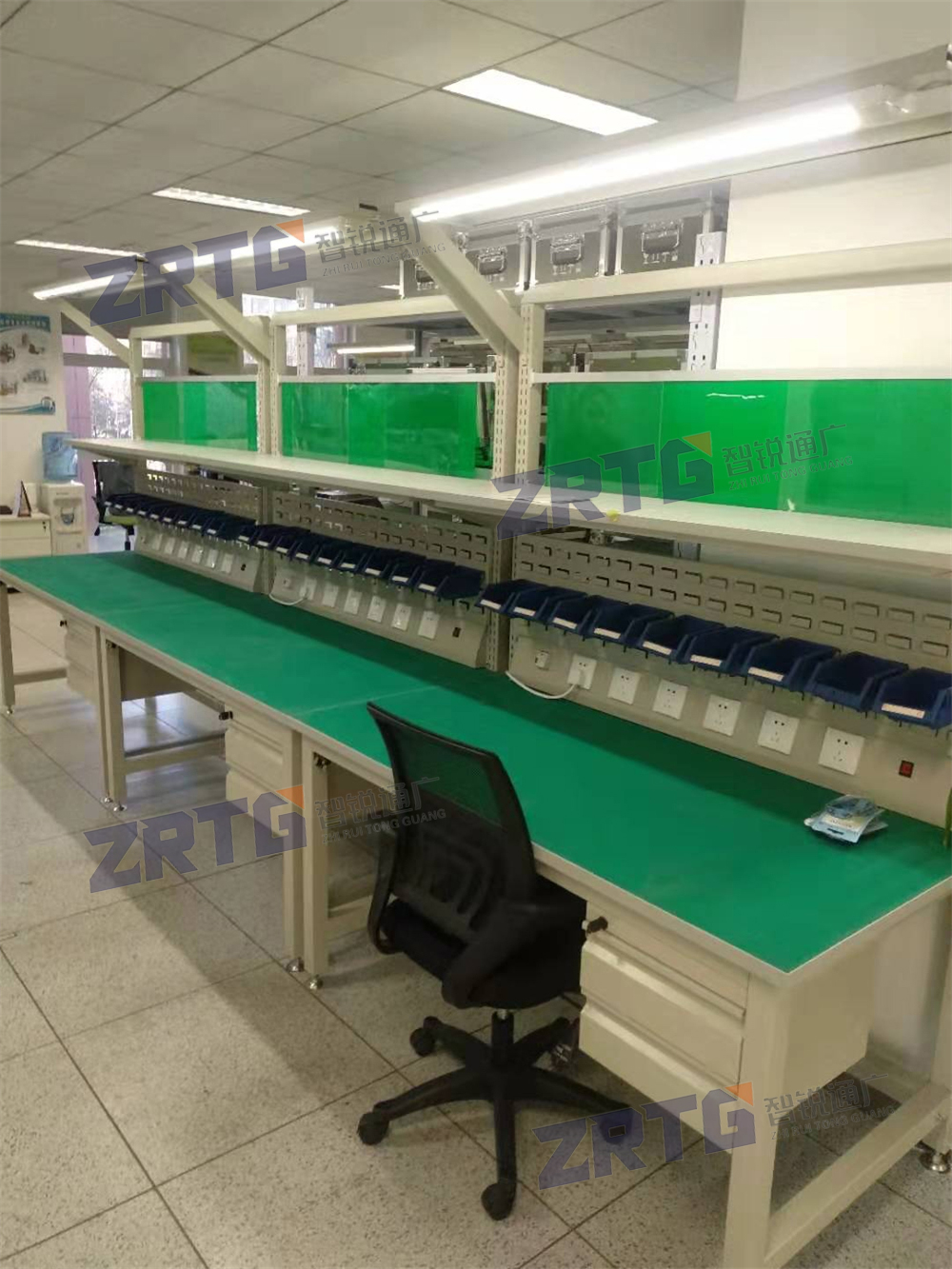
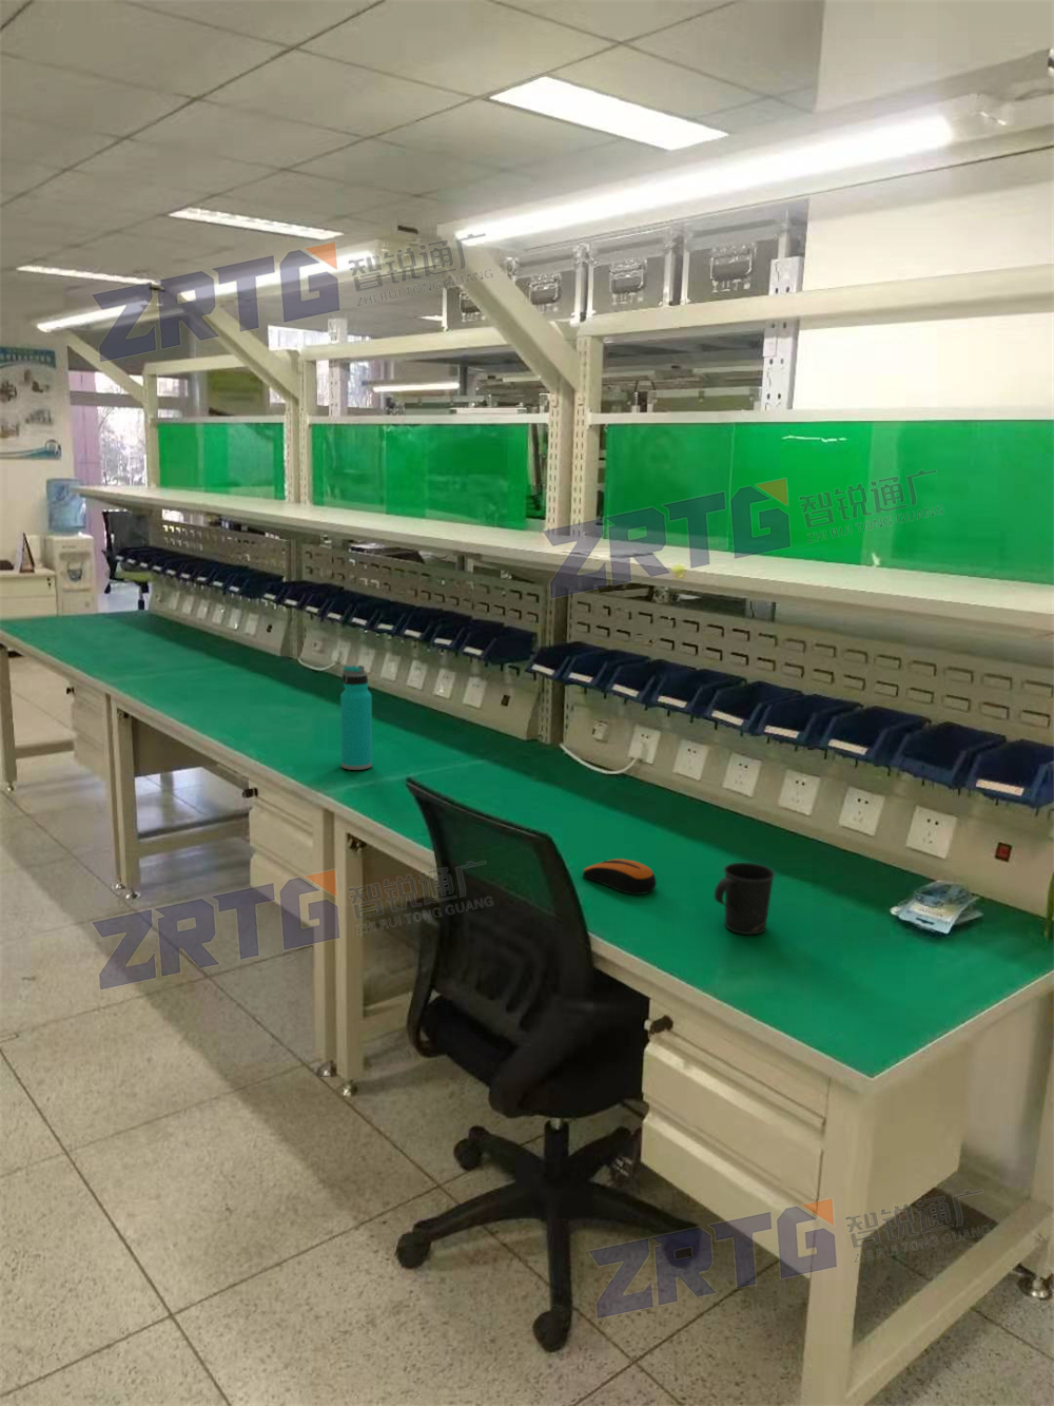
+ mug [714,862,776,935]
+ computer mouse [582,858,658,895]
+ water bottle [340,665,373,771]
